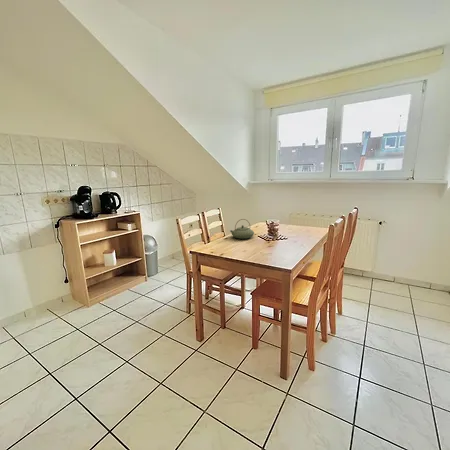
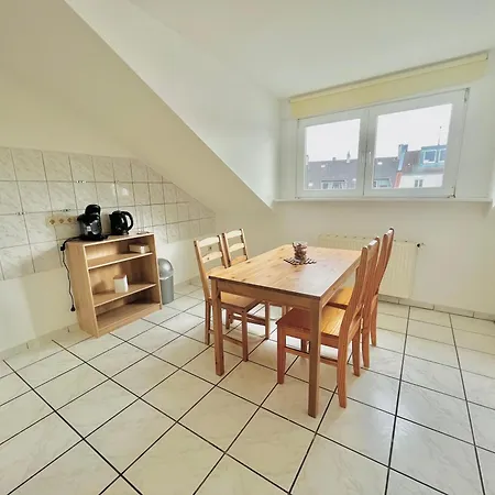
- teapot [229,218,255,240]
